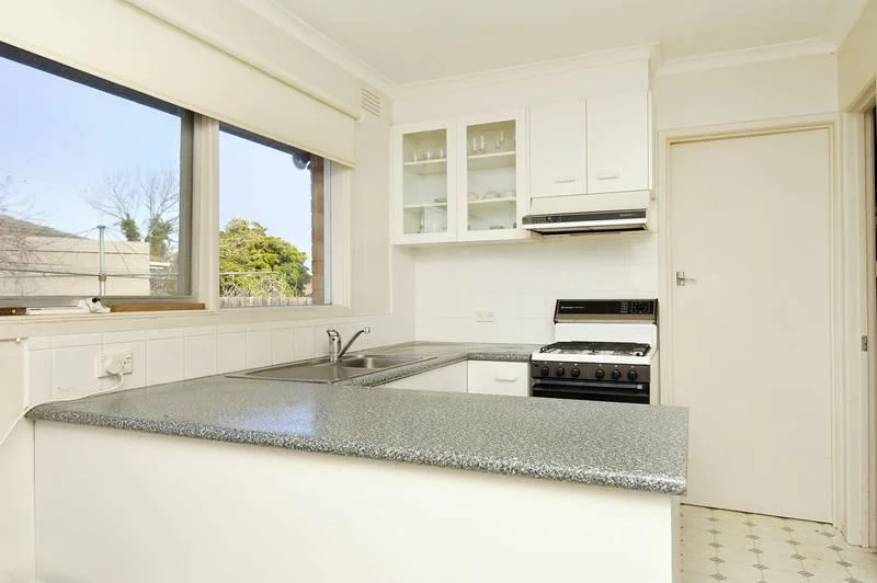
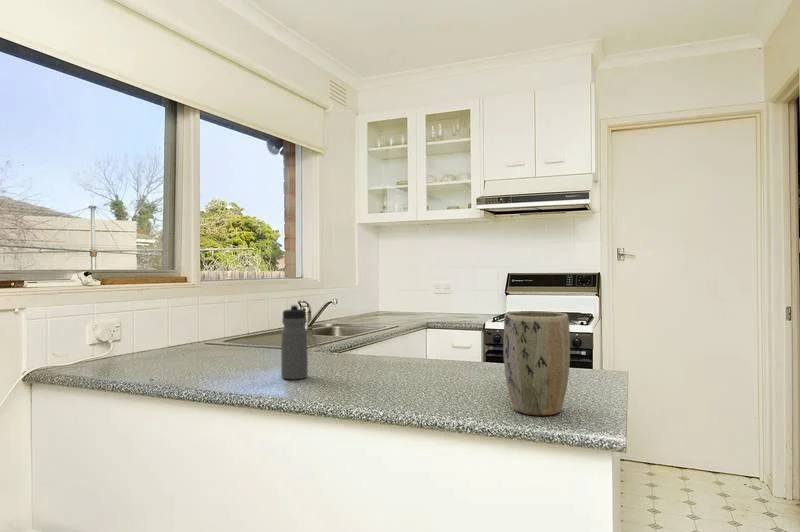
+ plant pot [502,310,571,416]
+ water bottle [280,304,309,380]
